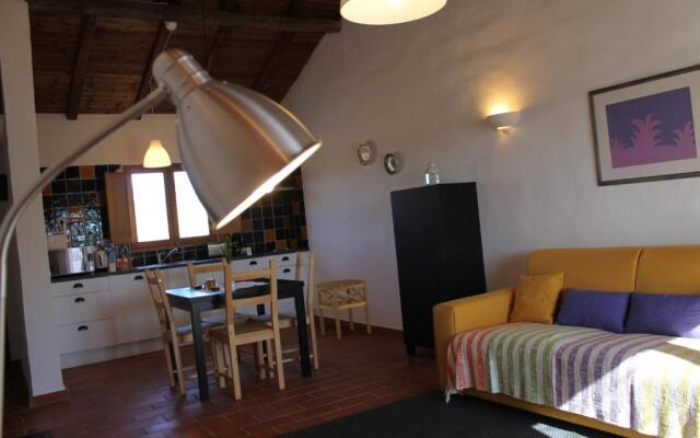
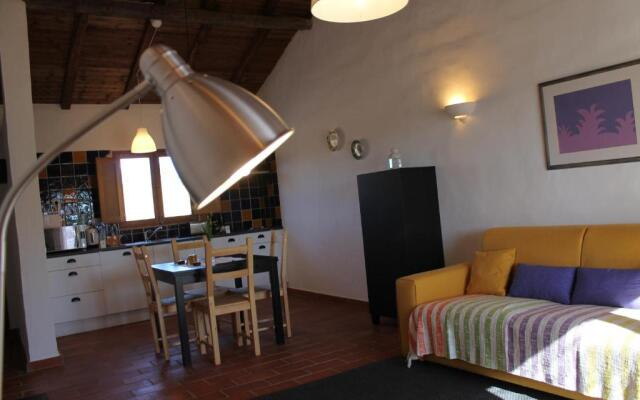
- side table [314,278,372,341]
